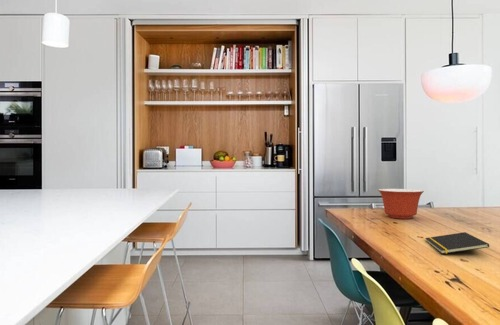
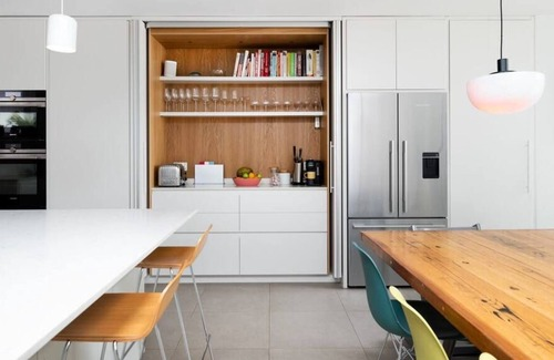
- mixing bowl [377,188,425,220]
- notepad [424,231,490,255]
